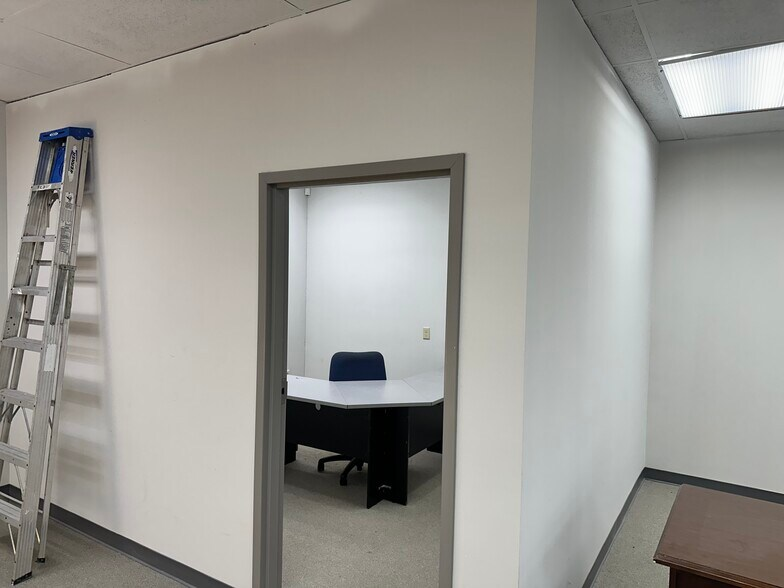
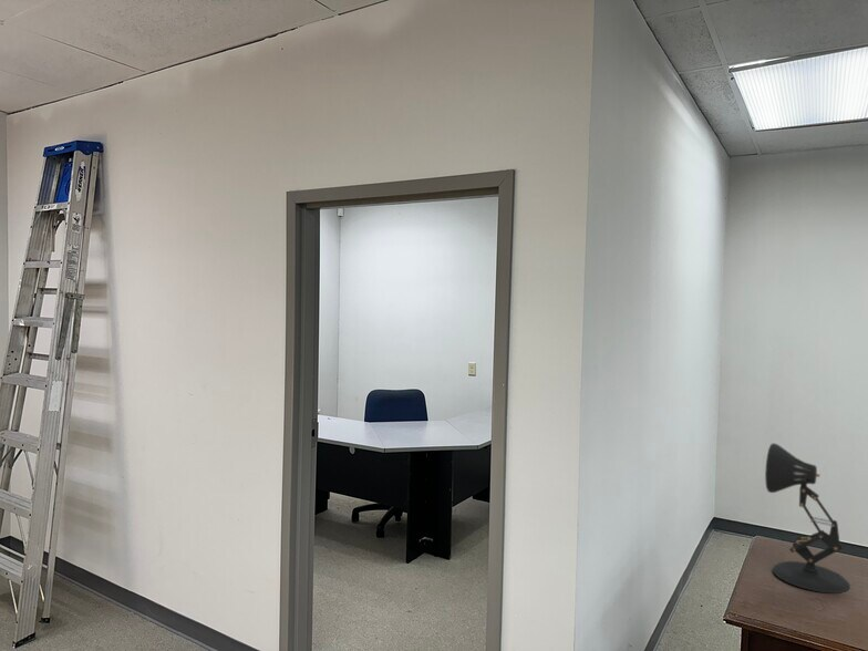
+ desk lamp [764,442,851,595]
